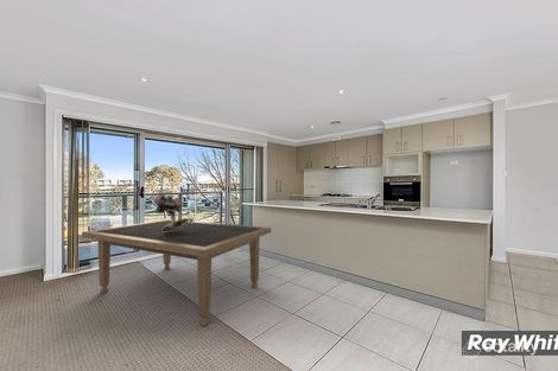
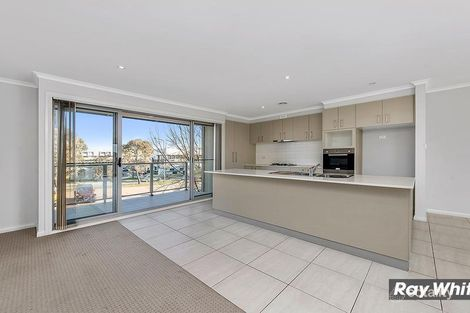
- bouquet [152,191,195,232]
- dining table [81,218,272,327]
